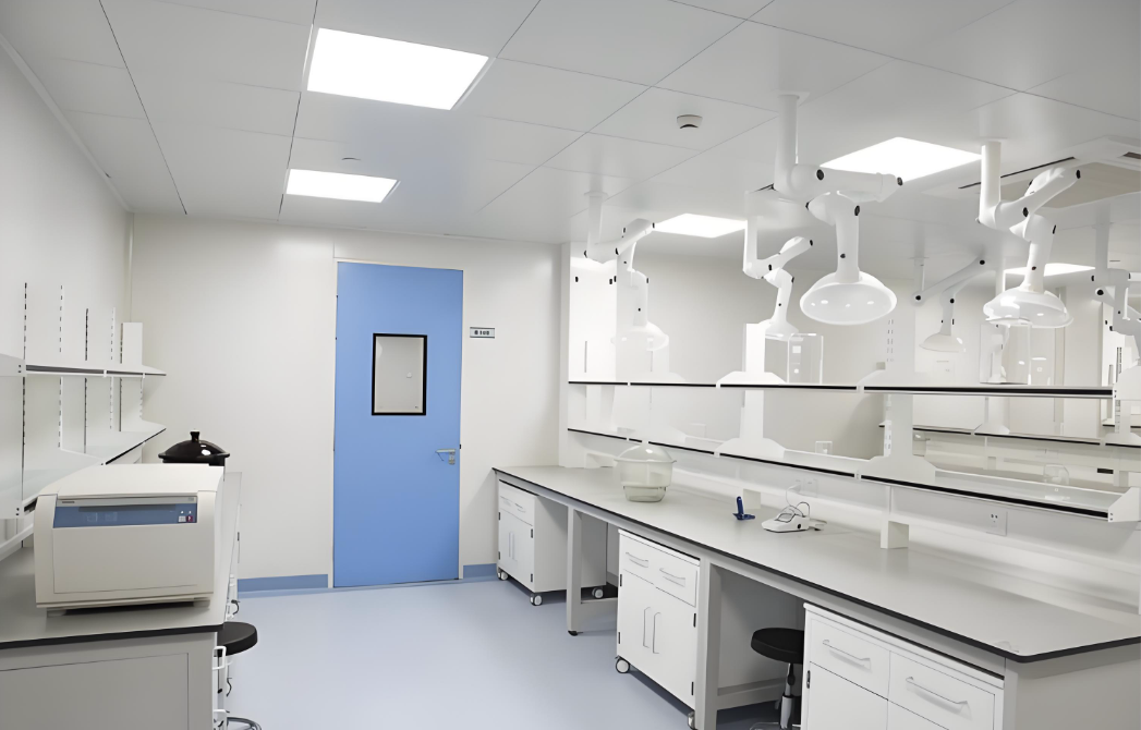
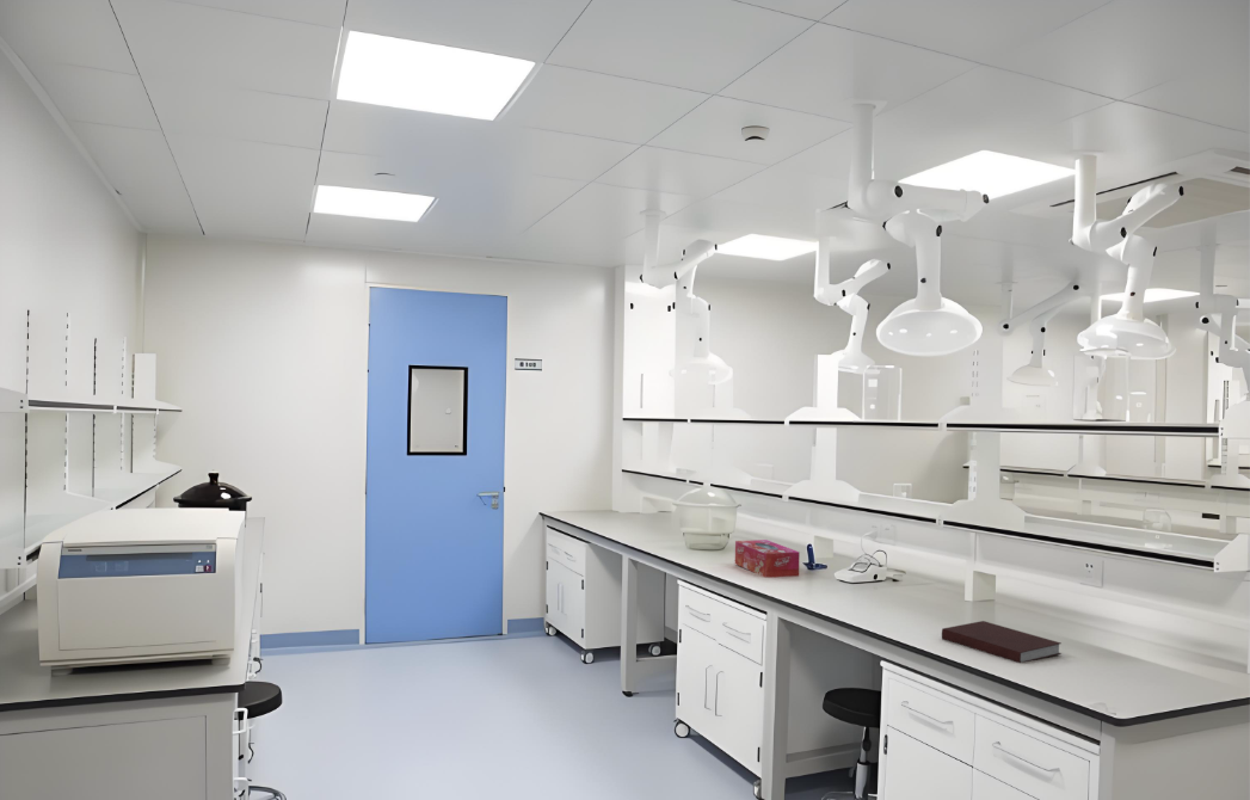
+ notebook [941,620,1063,664]
+ tissue box [734,539,800,579]
